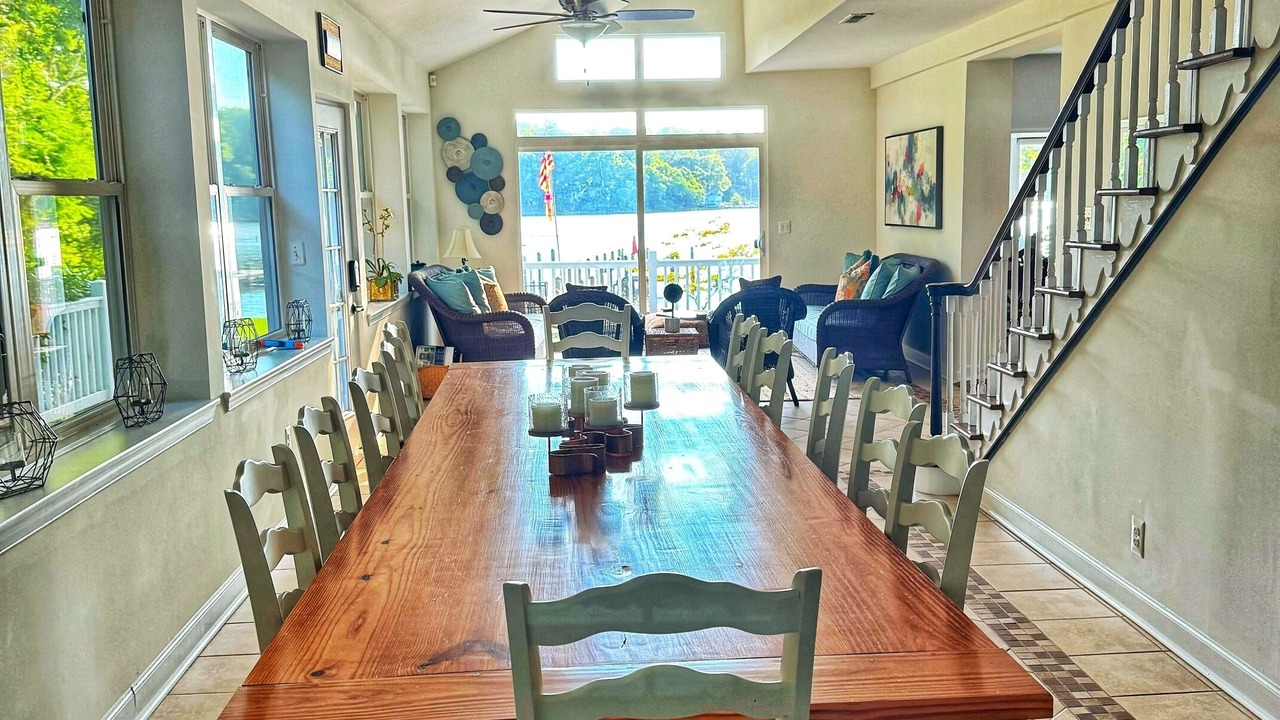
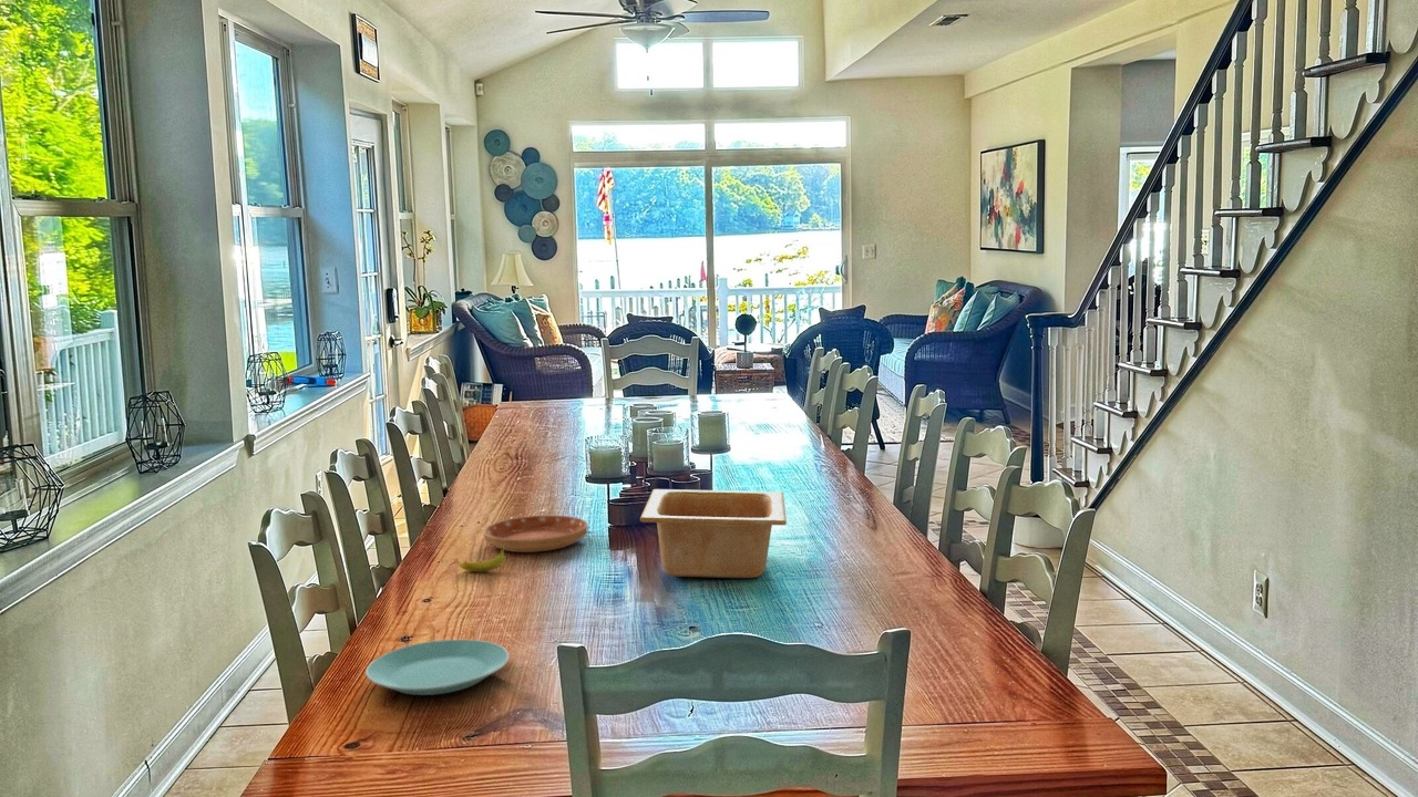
+ fruit [459,547,505,573]
+ saucer [483,515,589,553]
+ plate [364,639,511,696]
+ serving bowl [639,488,788,579]
